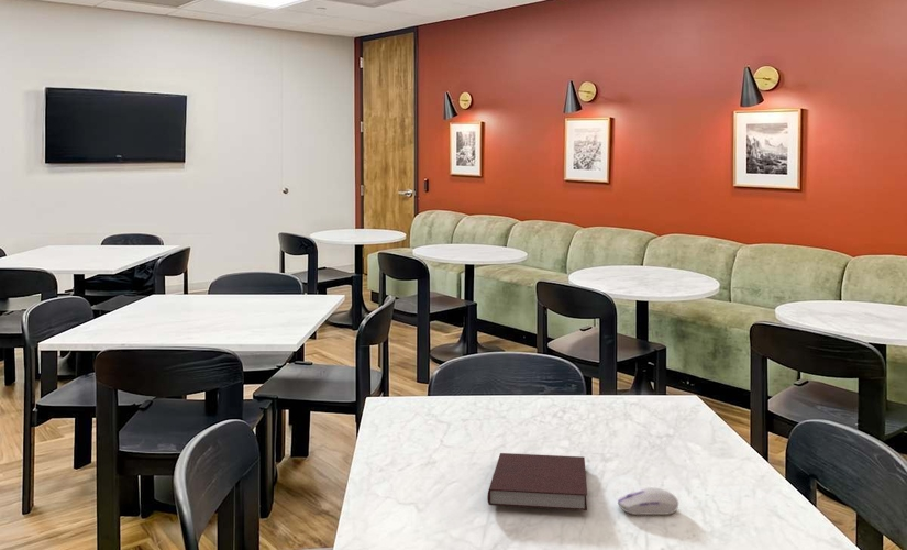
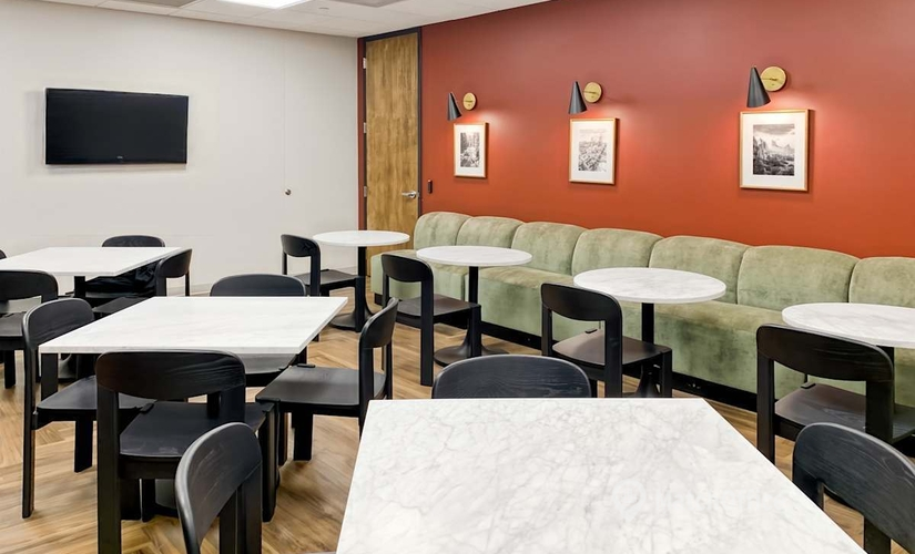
- computer mouse [617,486,679,516]
- notebook [487,452,588,512]
